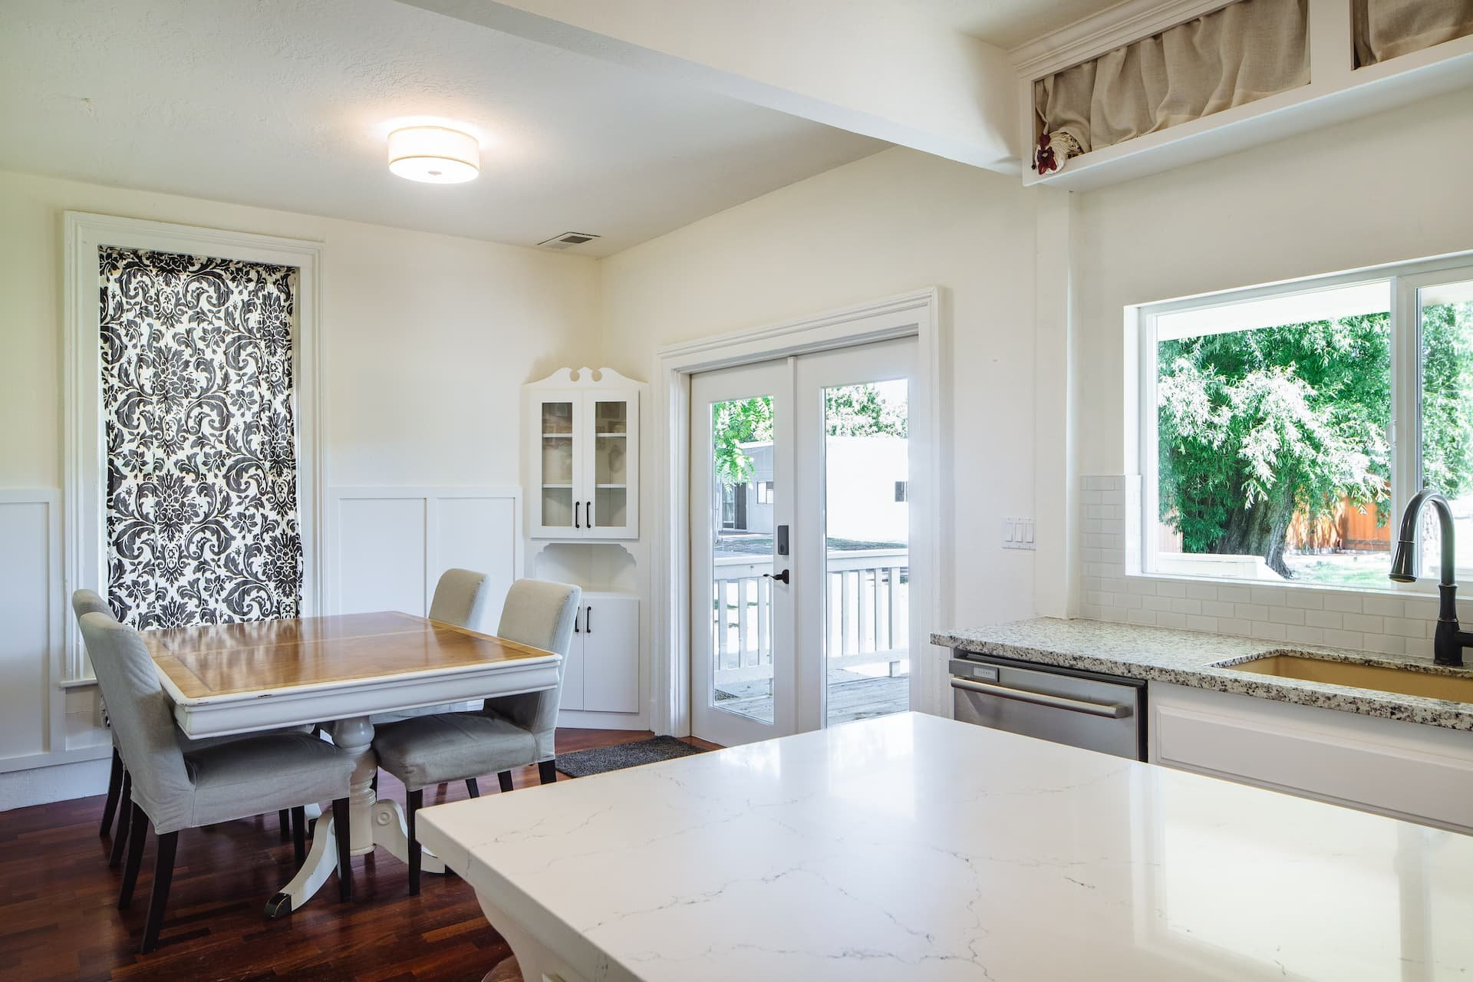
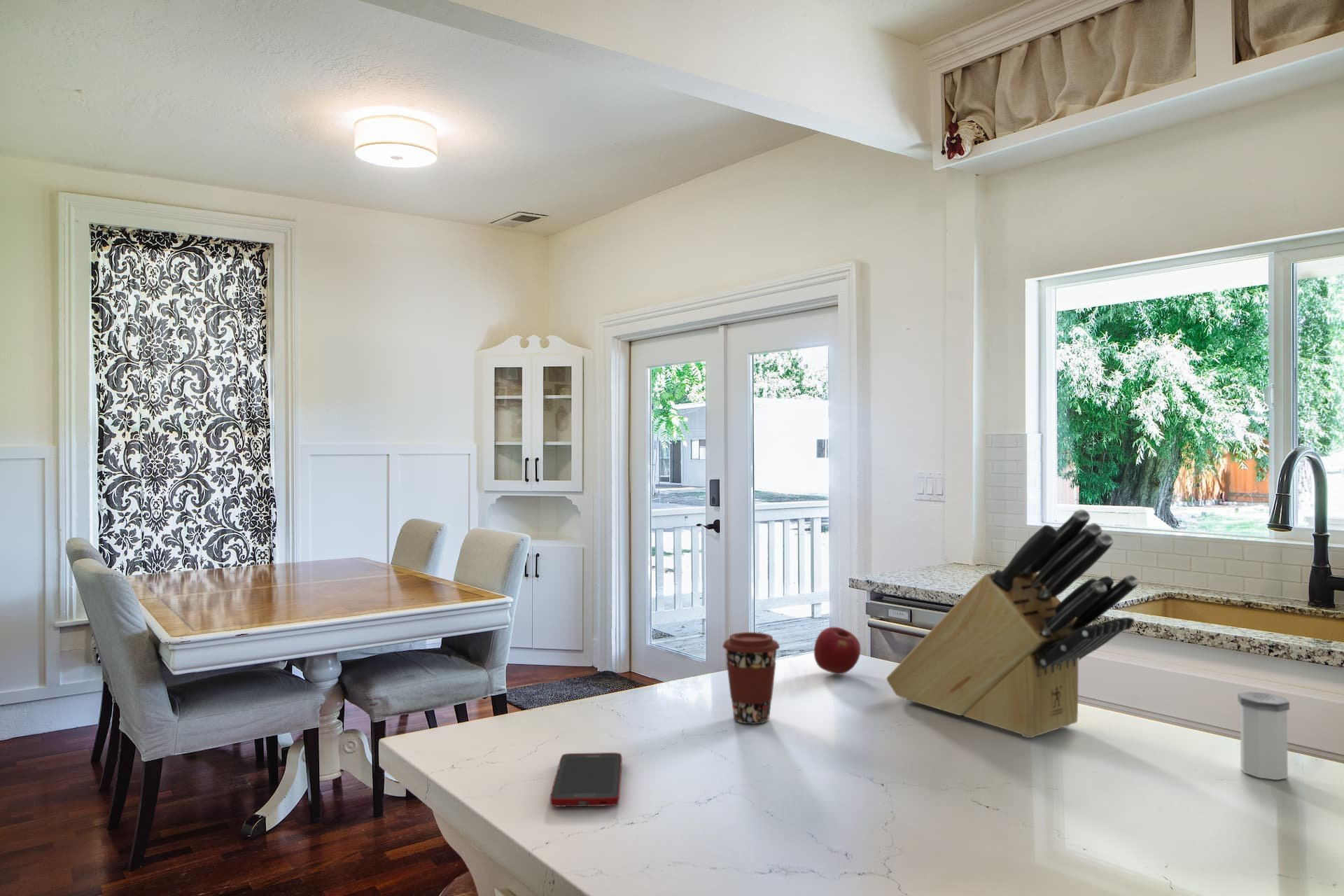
+ apple [813,626,861,675]
+ salt shaker [1237,691,1290,780]
+ coffee cup [722,631,780,724]
+ knife block [886,509,1140,738]
+ cell phone [549,752,623,808]
